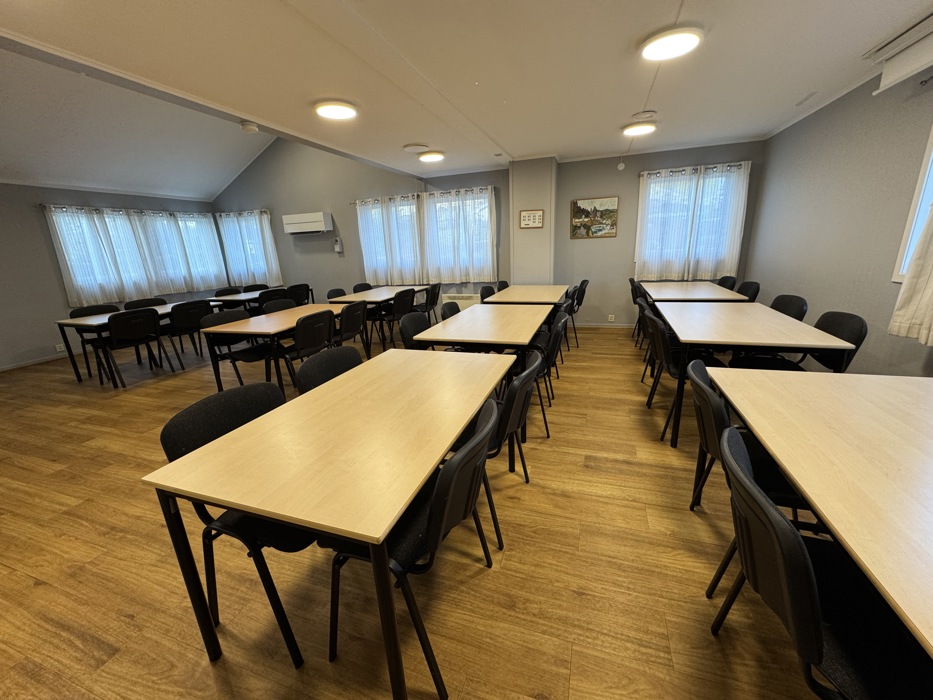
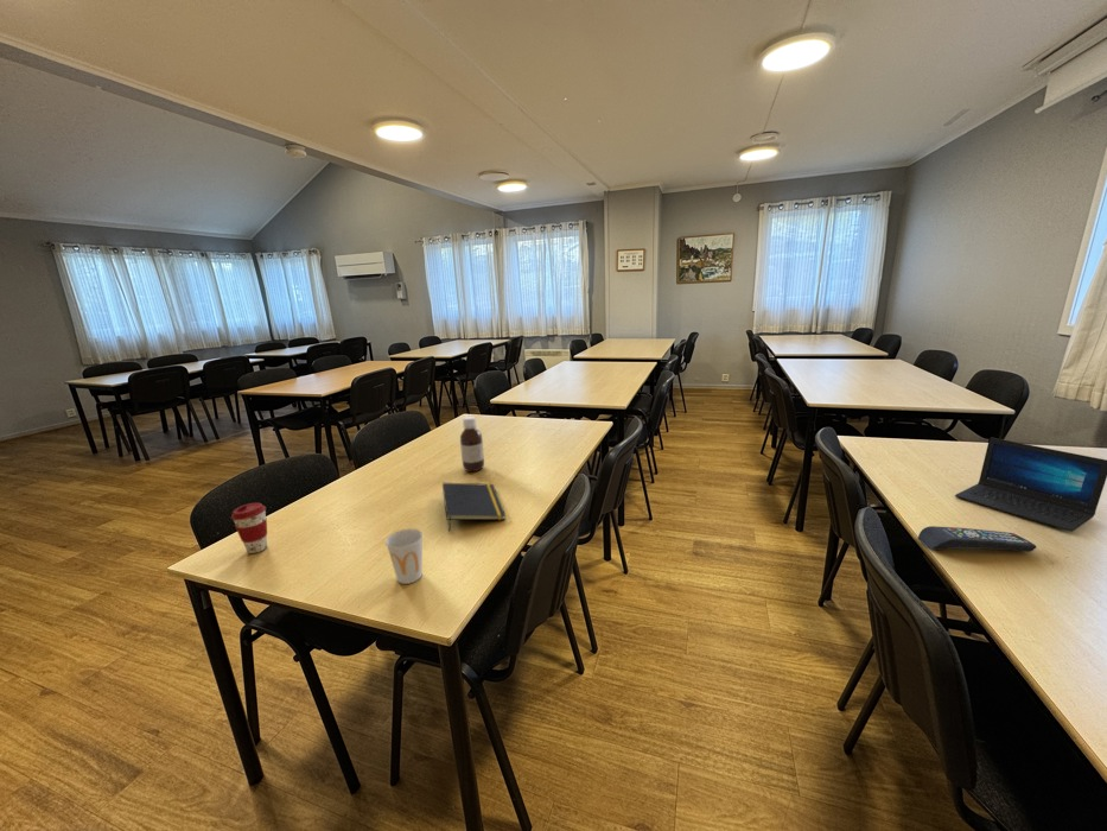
+ laptop [954,437,1107,533]
+ notepad [441,482,507,532]
+ bottle [459,415,485,472]
+ coffee cup [230,502,268,554]
+ remote control [917,525,1038,553]
+ cup [384,527,424,585]
